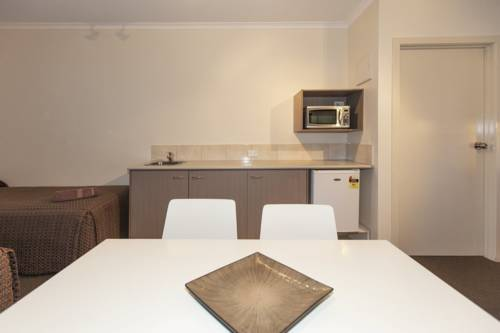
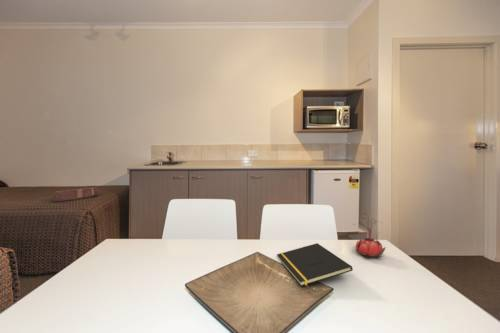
+ flower [352,212,386,259]
+ notepad [276,242,354,287]
